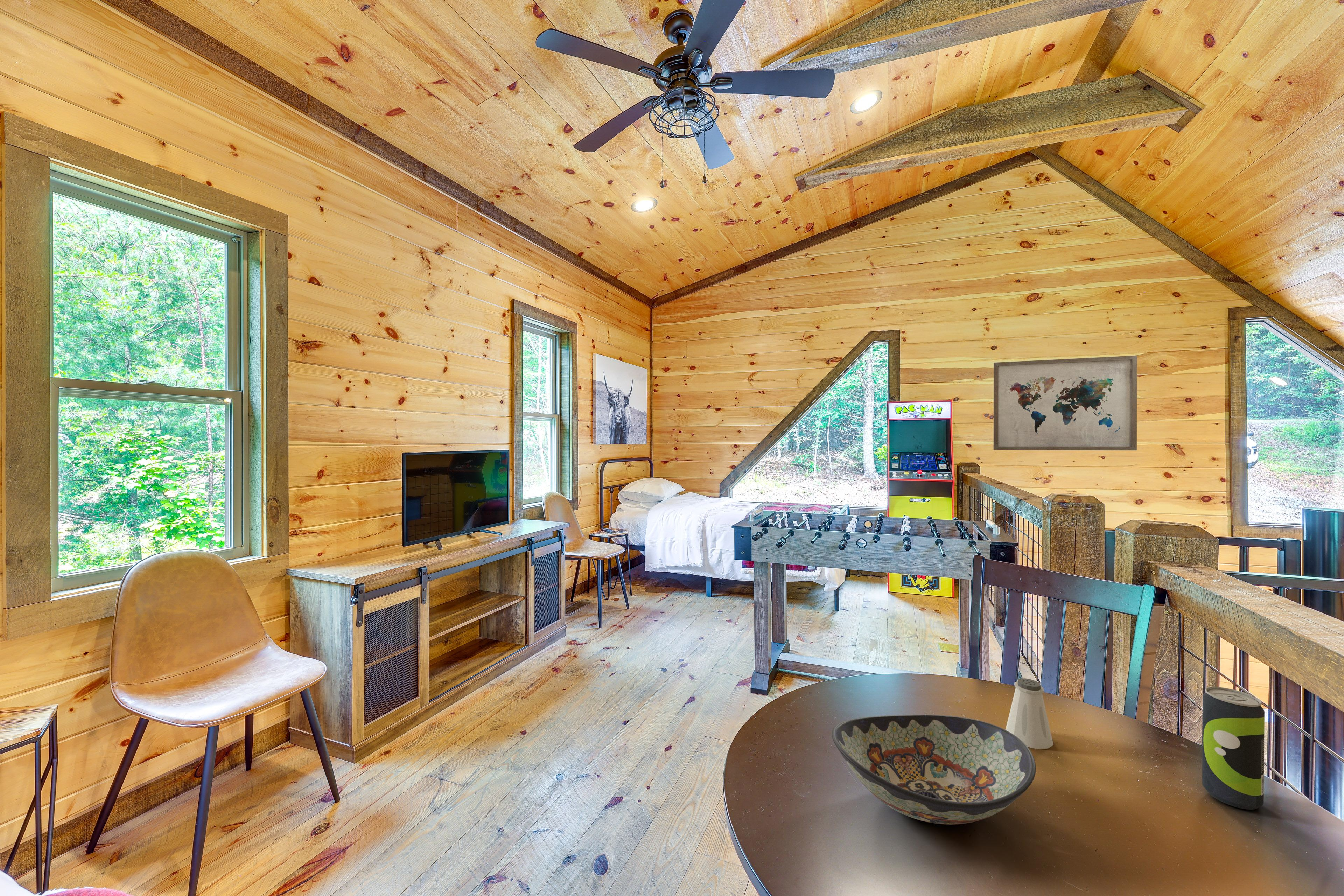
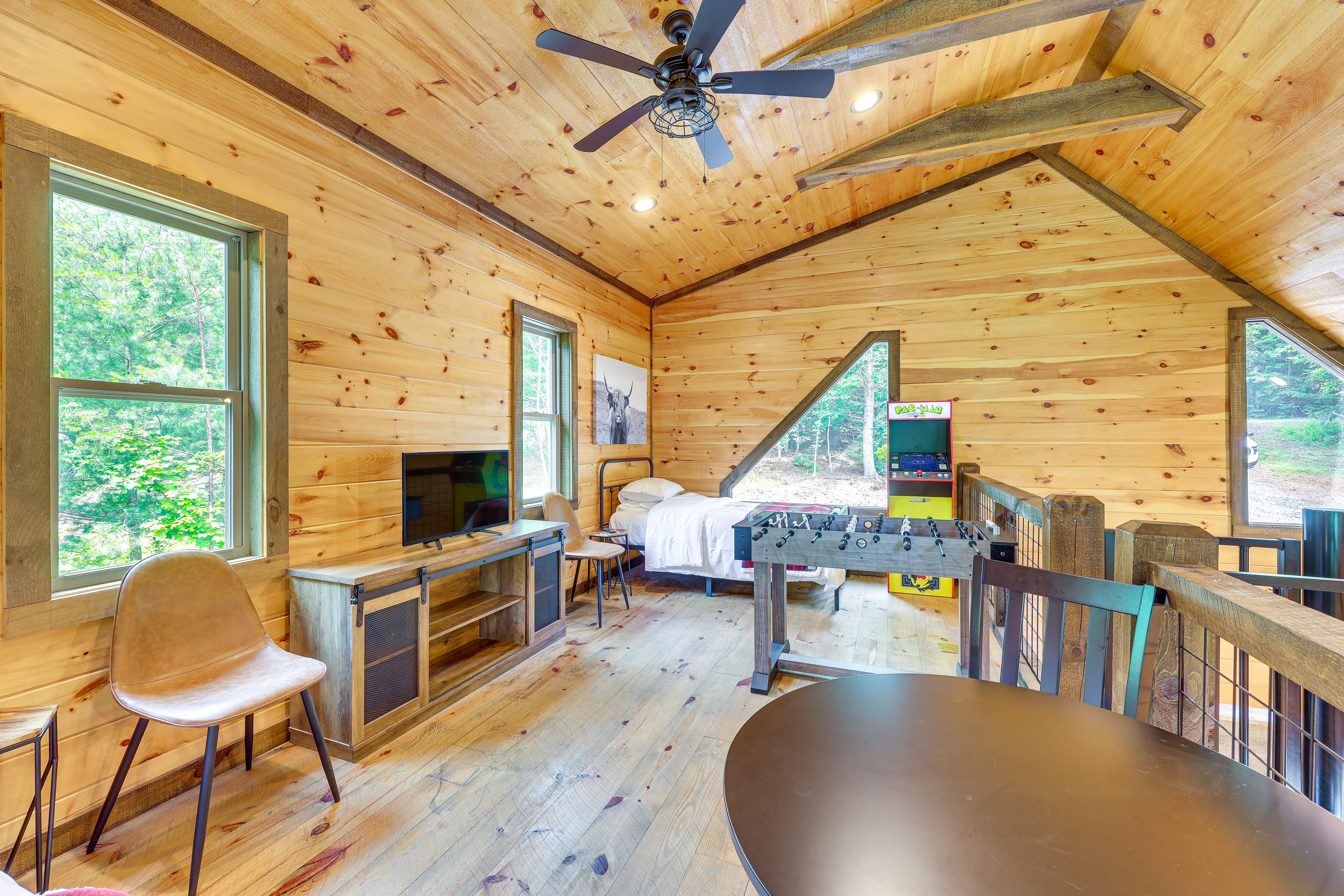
- beverage can [1202,686,1265,810]
- saltshaker [1005,678,1054,749]
- decorative bowl [831,714,1036,825]
- wall art [993,355,1138,451]
